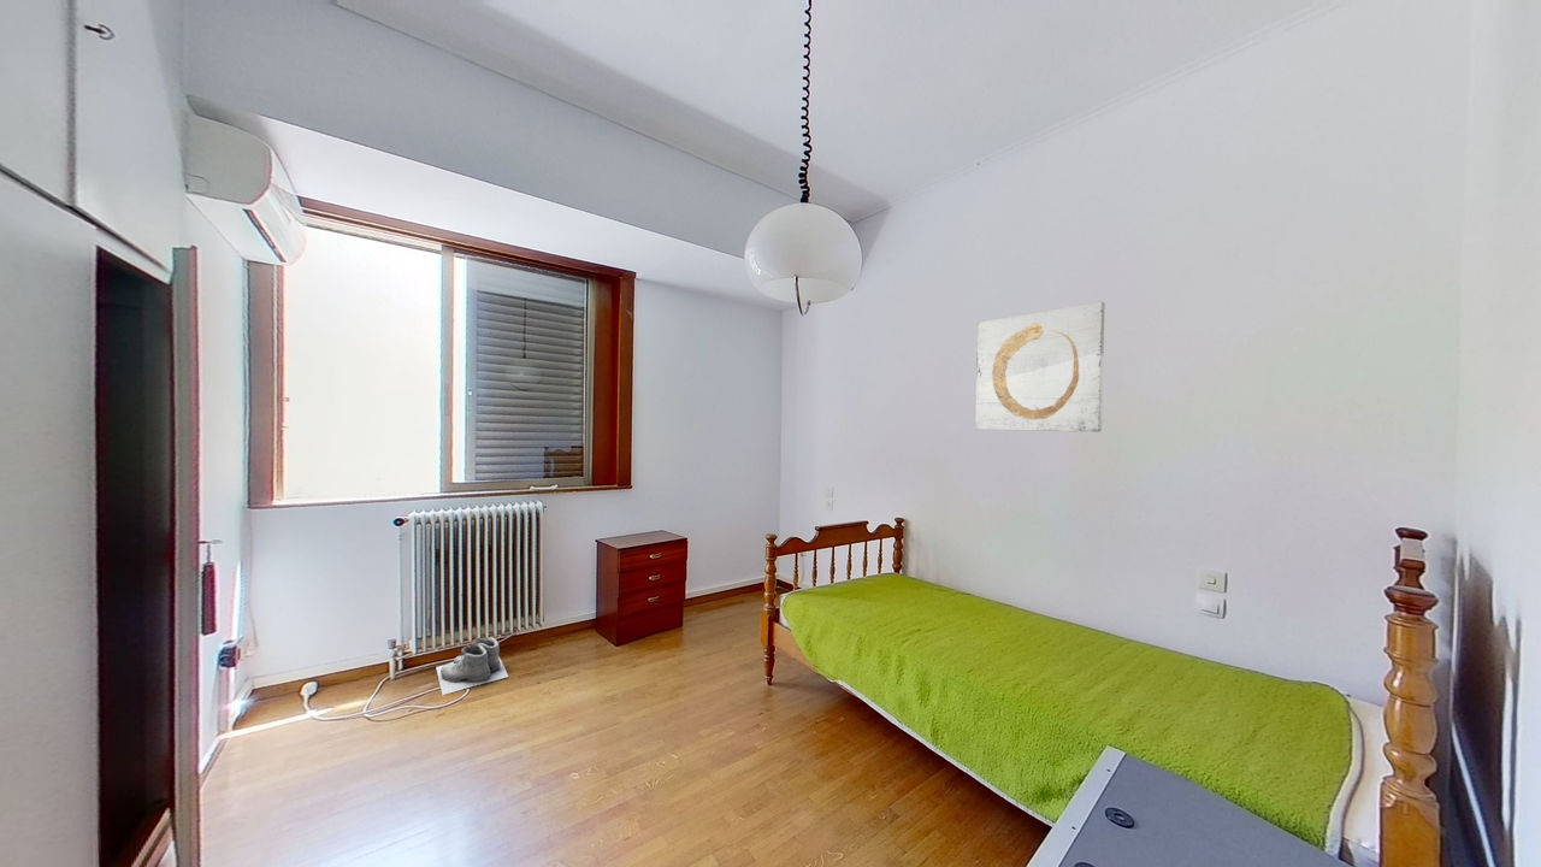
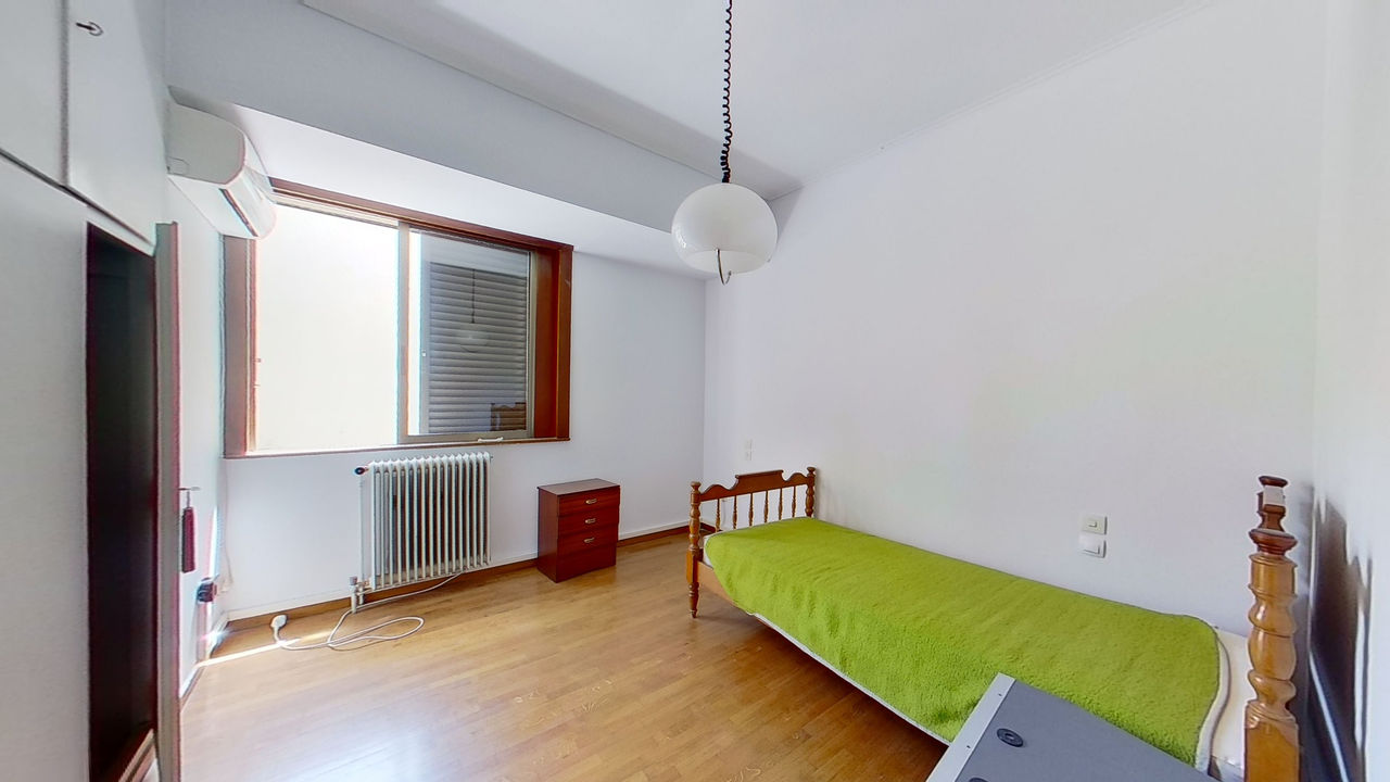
- boots [435,636,509,696]
- wall art [974,301,1106,434]
